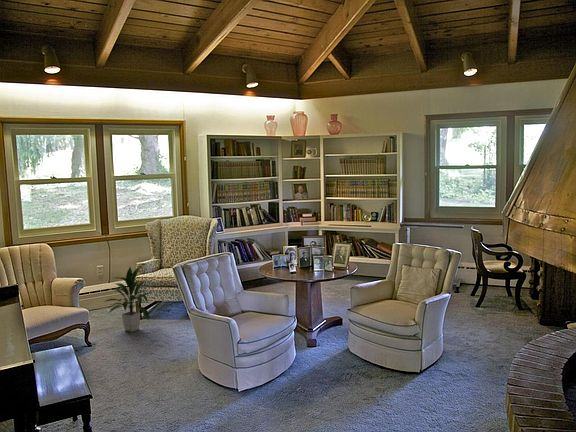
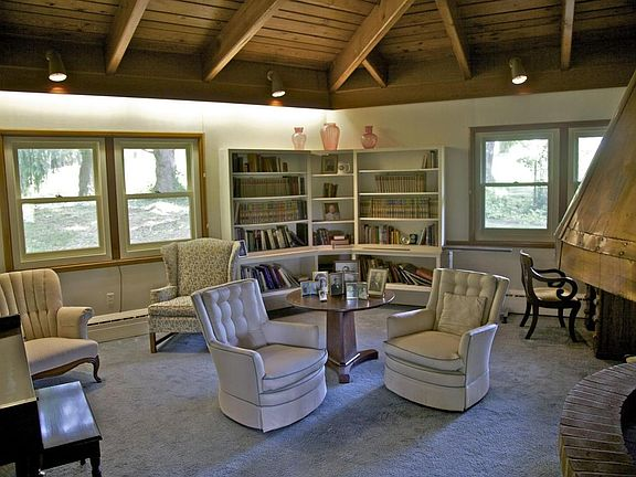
- indoor plant [101,264,153,333]
